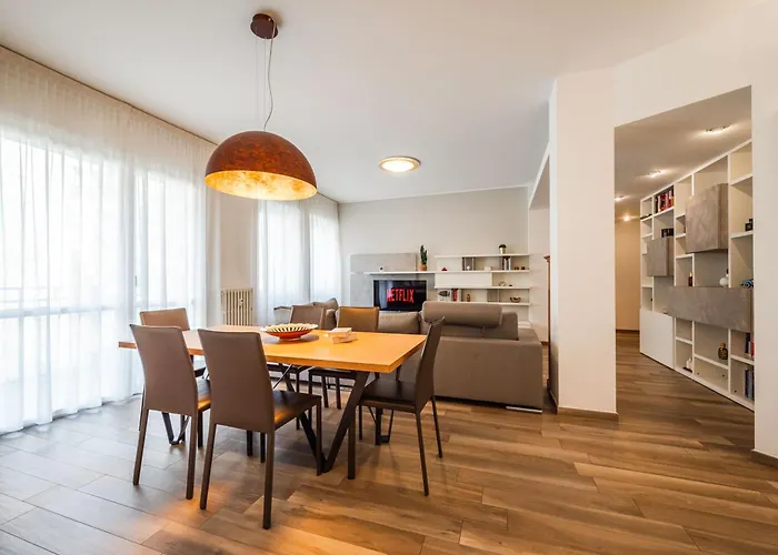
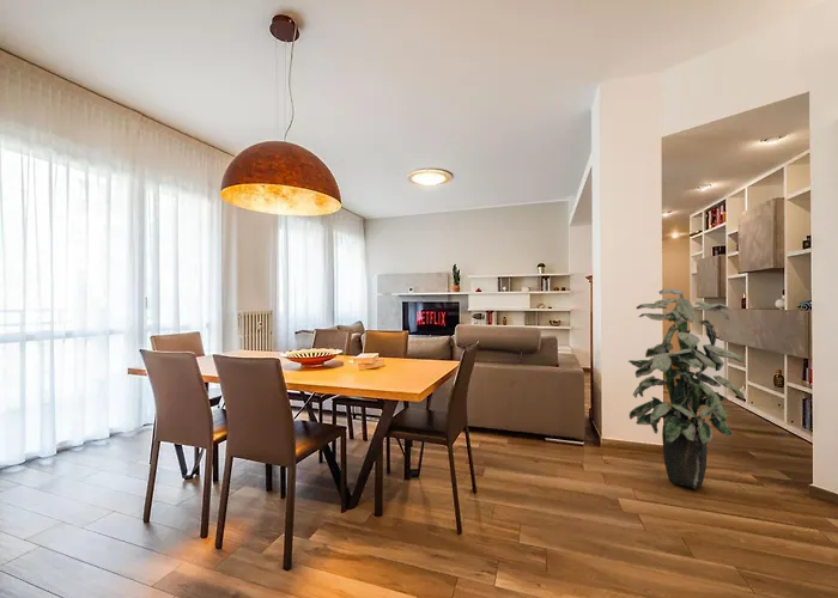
+ indoor plant [627,288,745,490]
